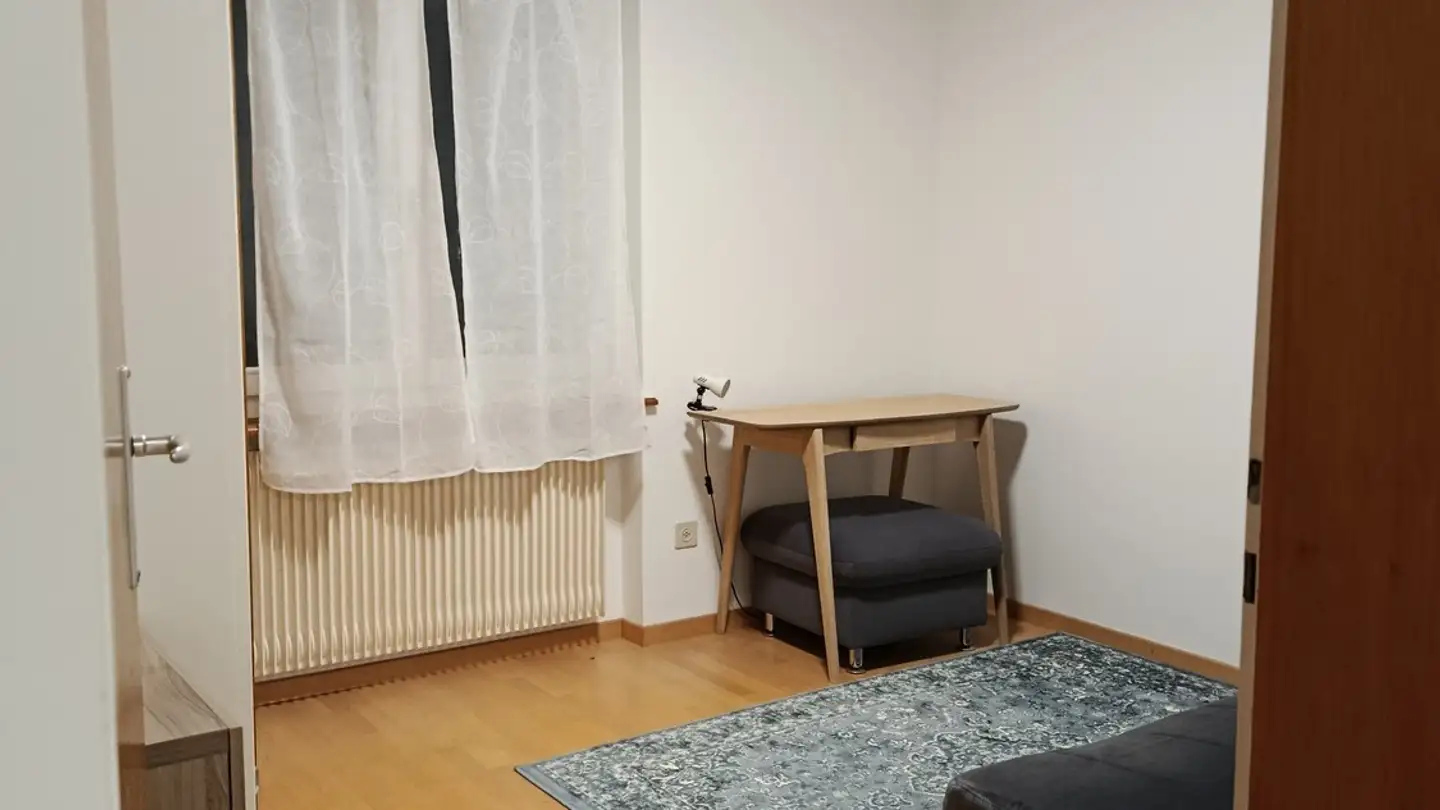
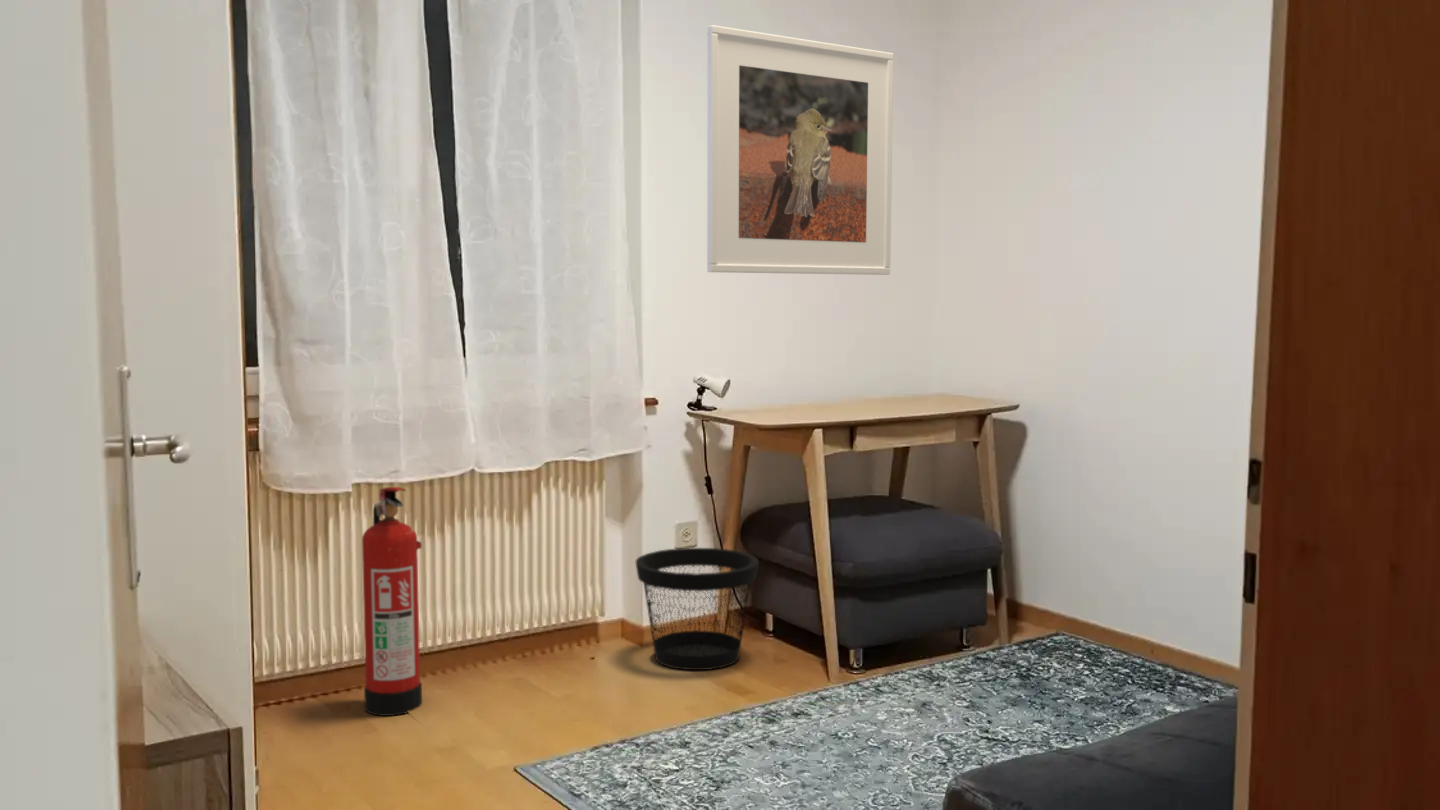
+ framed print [706,24,894,276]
+ fire extinguisher [361,486,423,717]
+ wastebasket [635,547,760,671]
